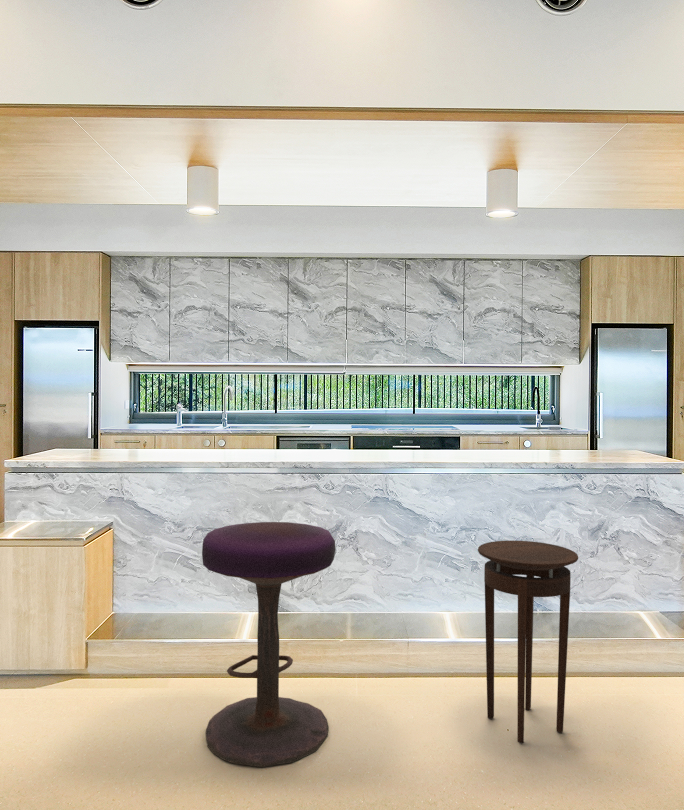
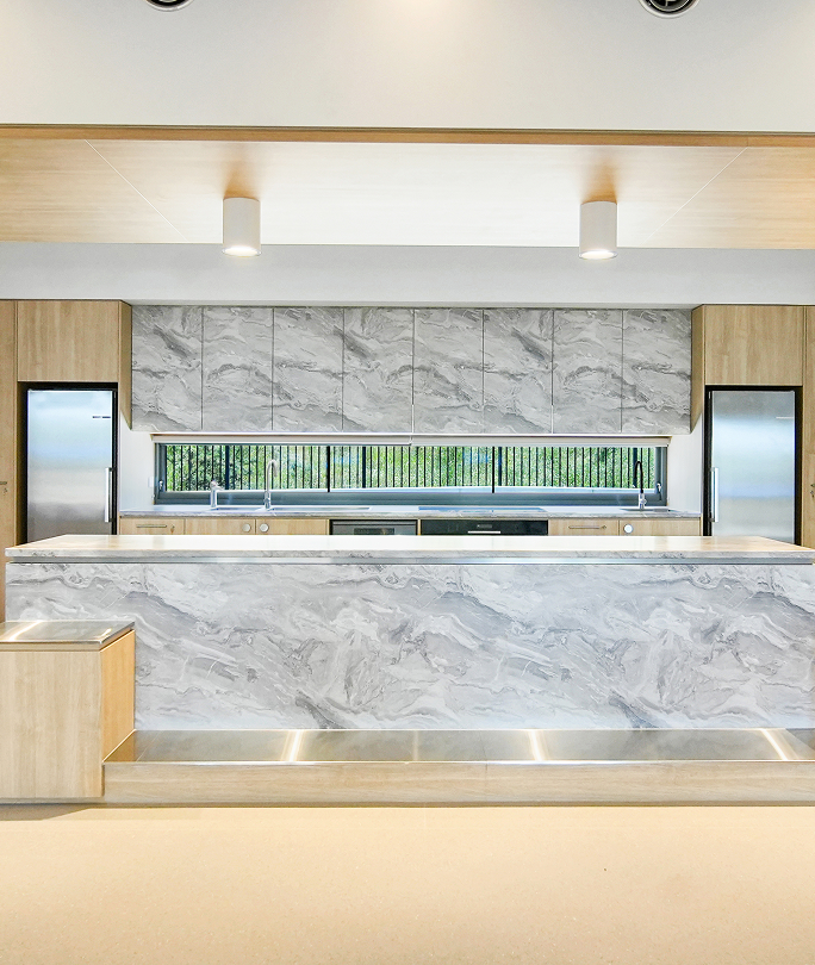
- stool [477,539,579,744]
- stool [201,521,336,768]
